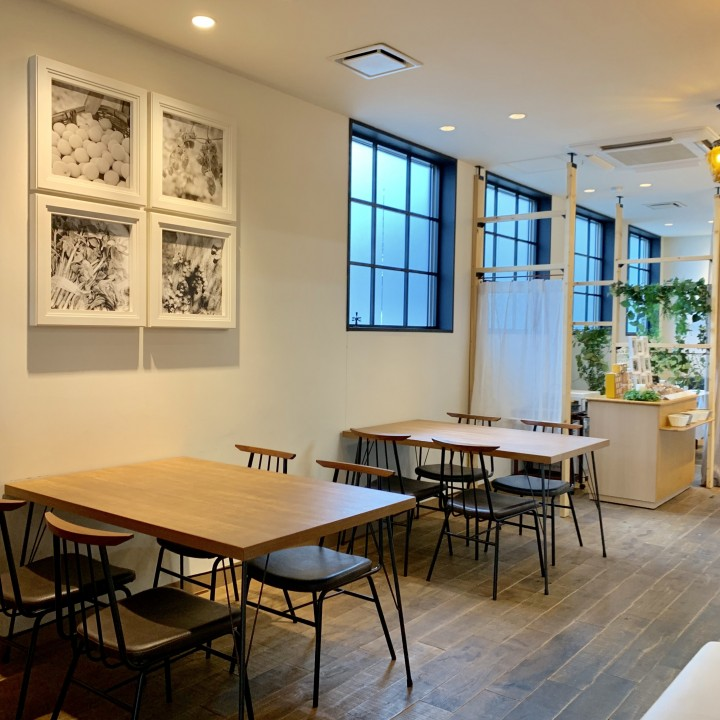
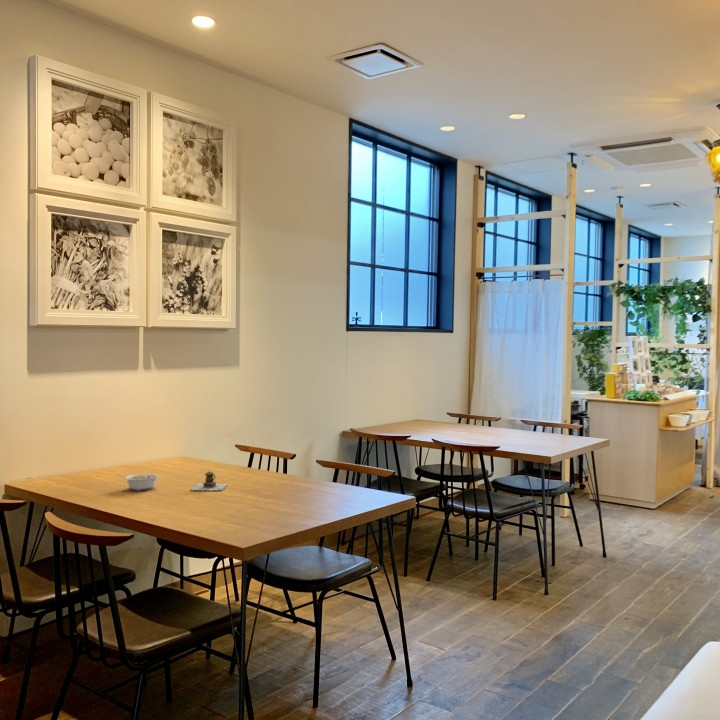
+ legume [117,473,160,491]
+ teapot [191,470,228,491]
